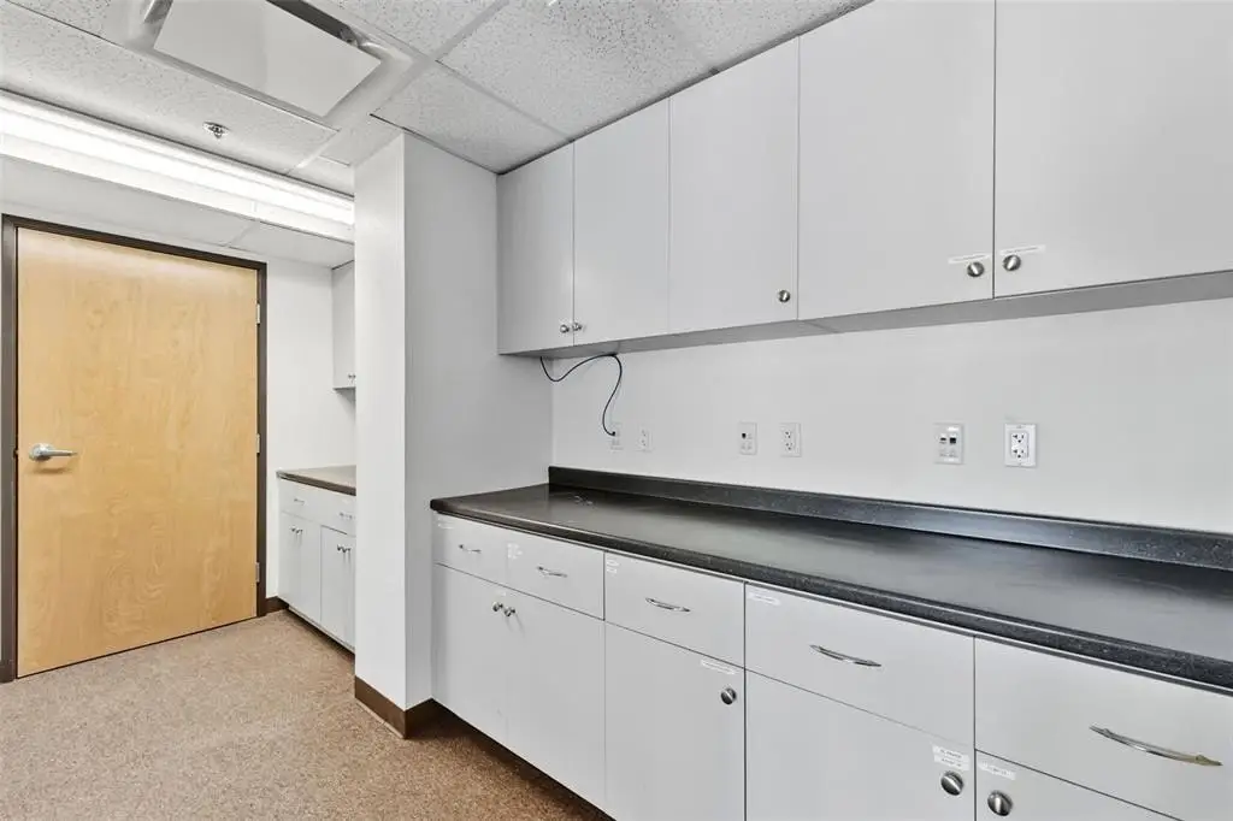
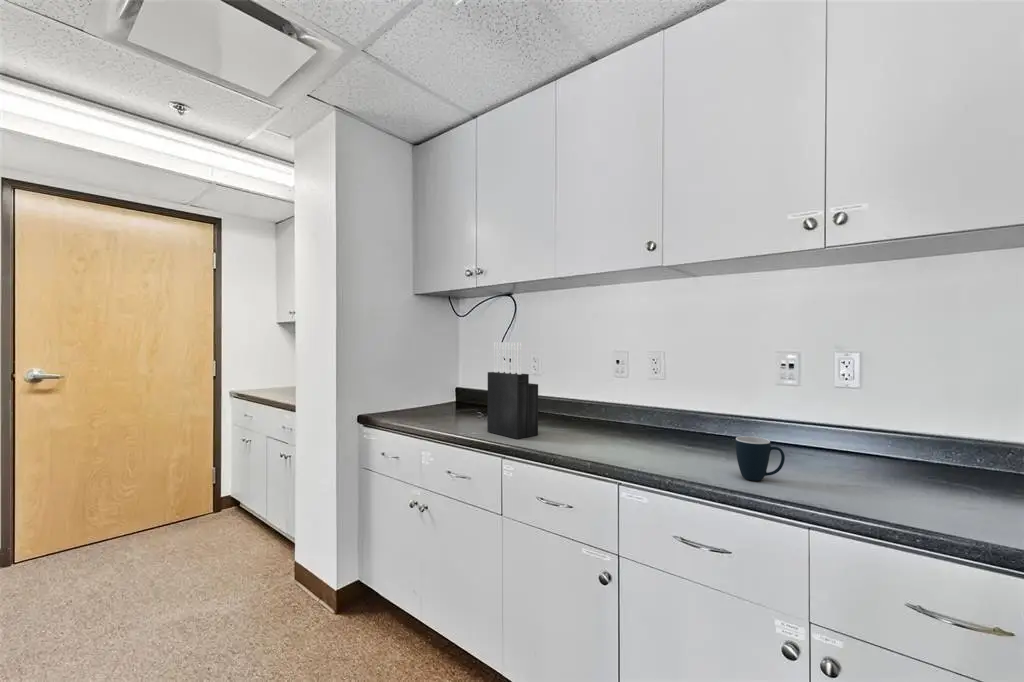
+ mug [735,435,786,482]
+ knife block [486,341,539,440]
